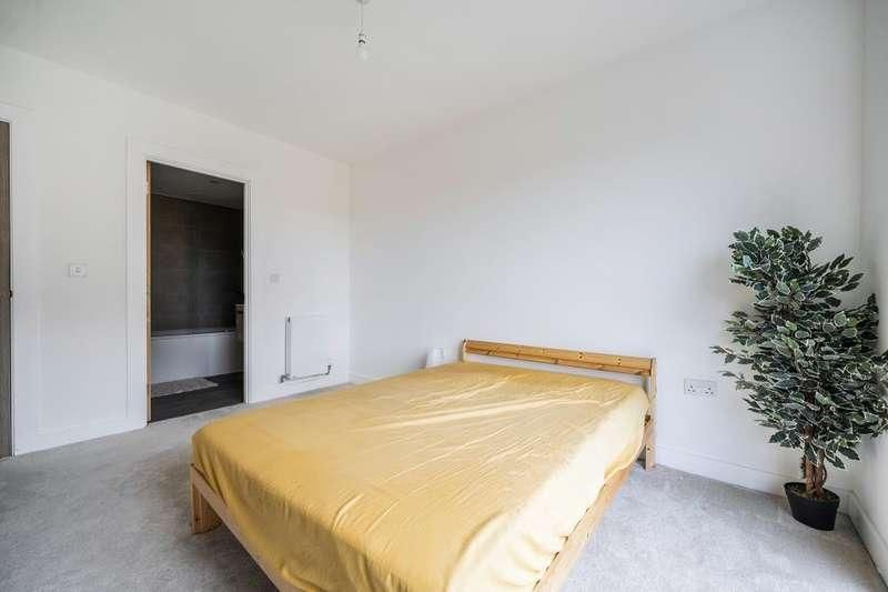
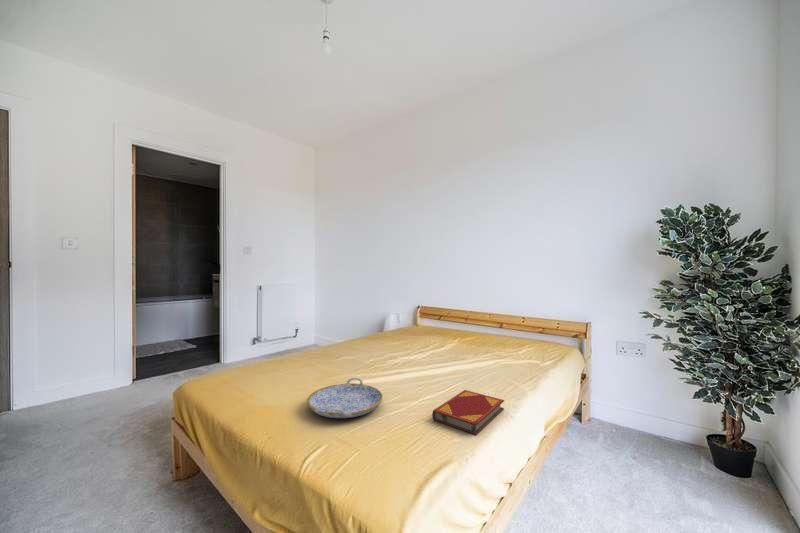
+ serving tray [306,377,384,419]
+ hardback book [431,389,505,436]
